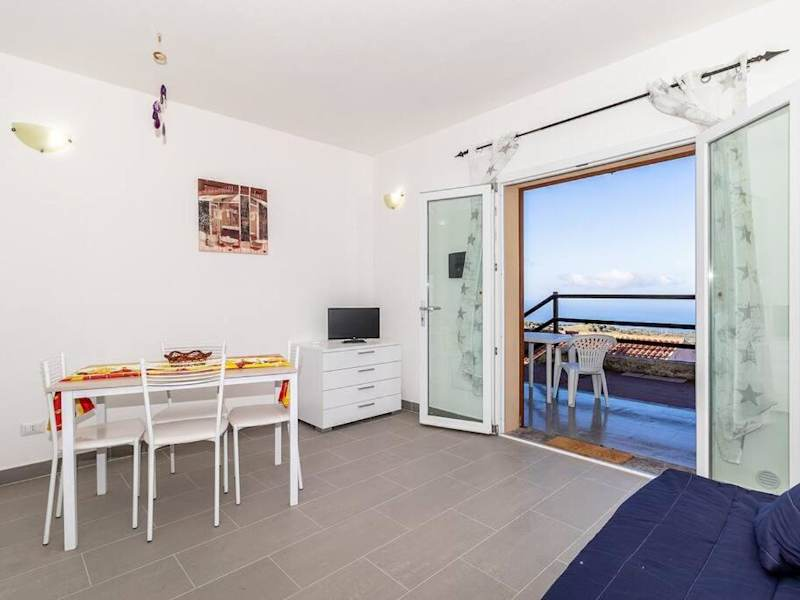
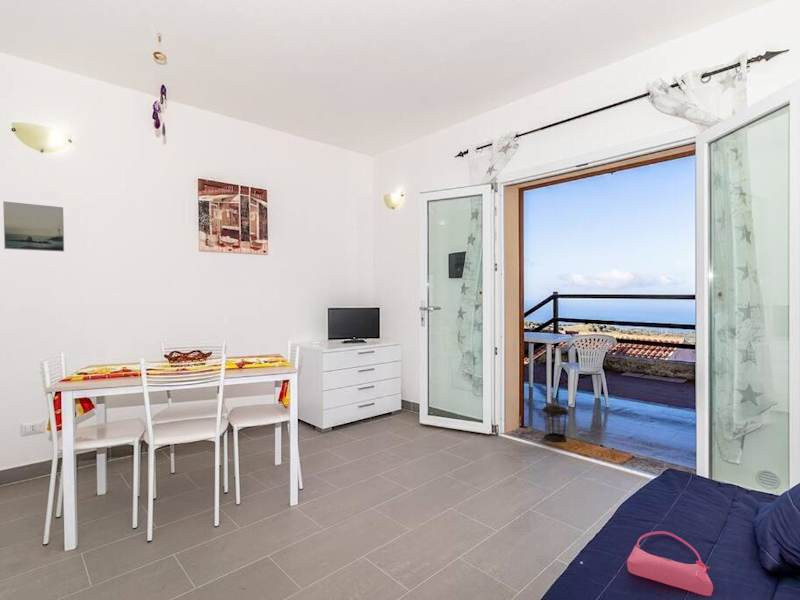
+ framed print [2,200,65,253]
+ handbag [626,530,714,597]
+ lantern [540,402,570,443]
